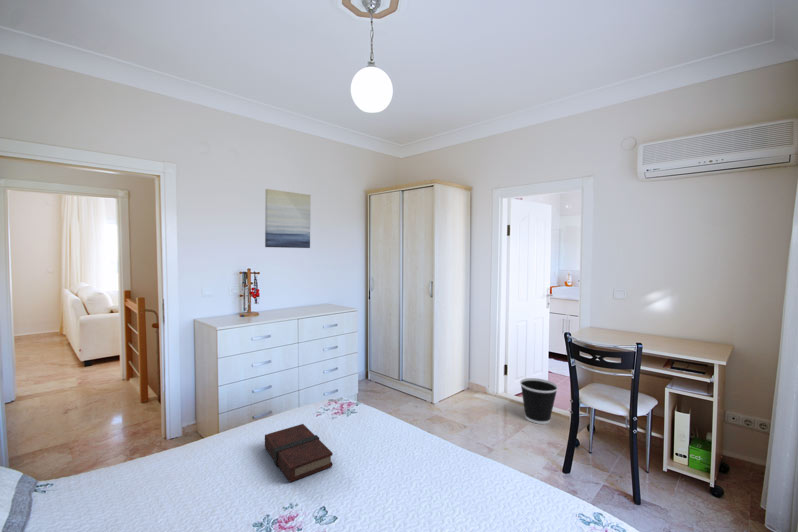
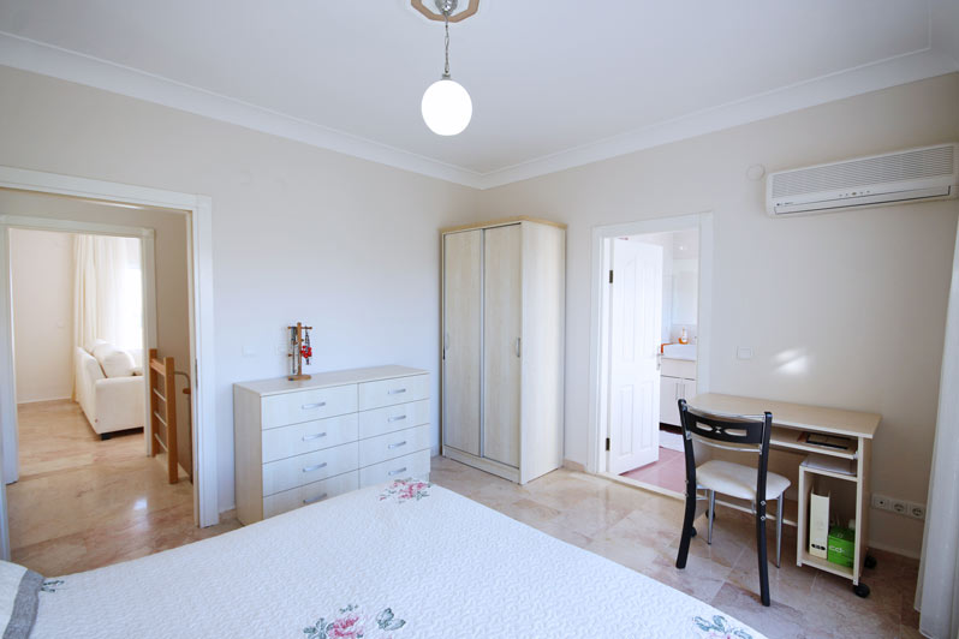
- book [264,423,334,483]
- wastebasket [519,377,559,425]
- wall art [264,188,312,249]
